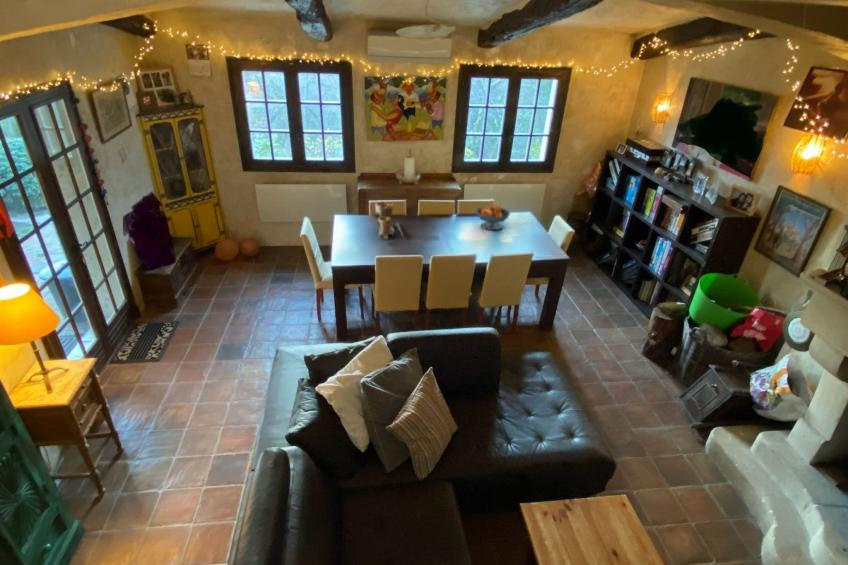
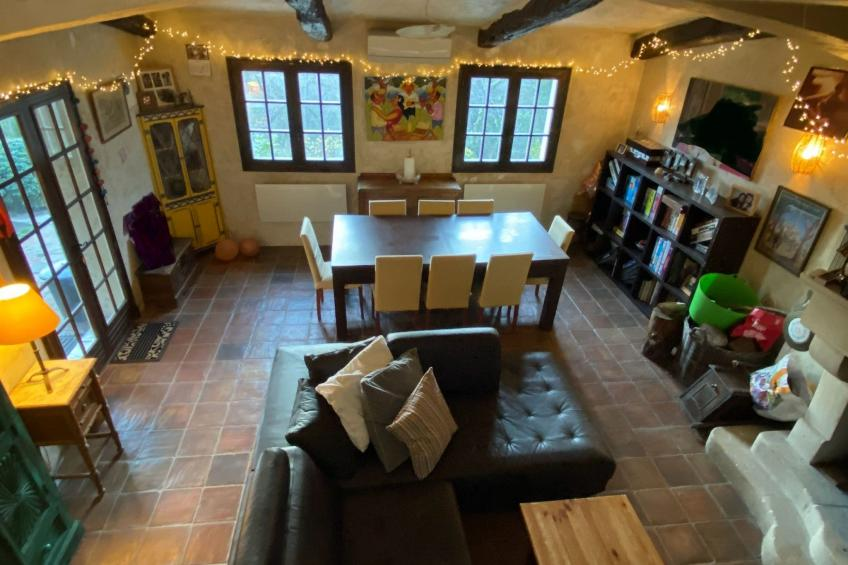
- fruit bowl [475,203,511,231]
- clay pot [374,200,405,240]
